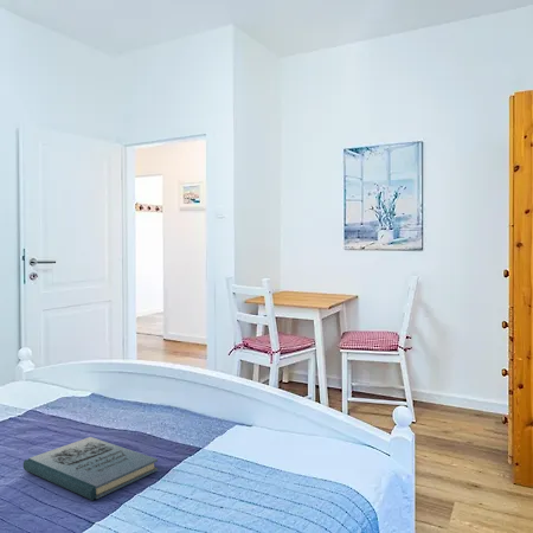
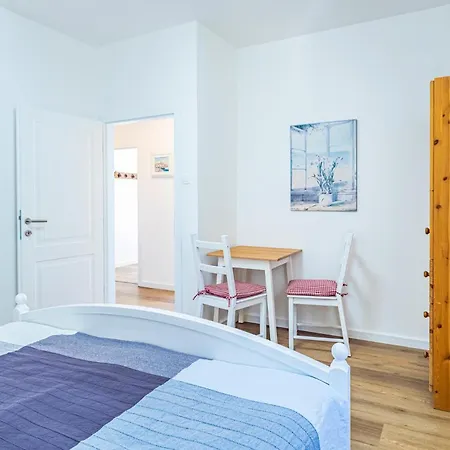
- book [23,436,159,502]
